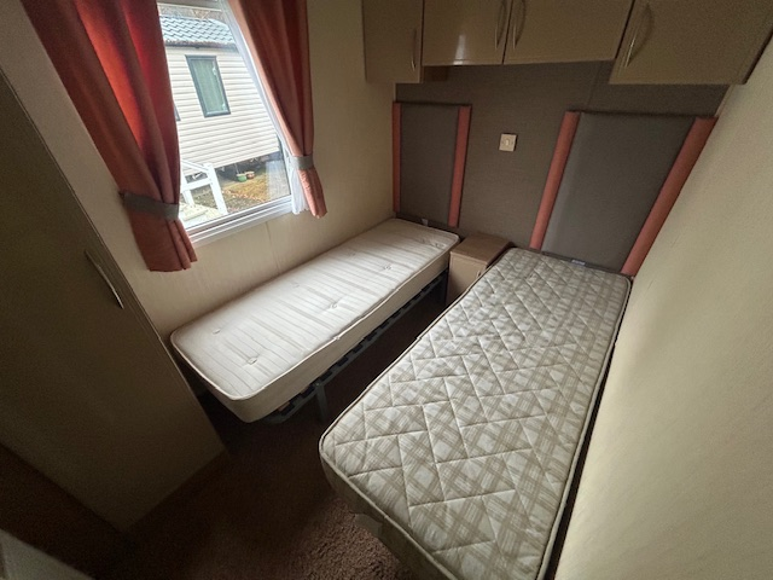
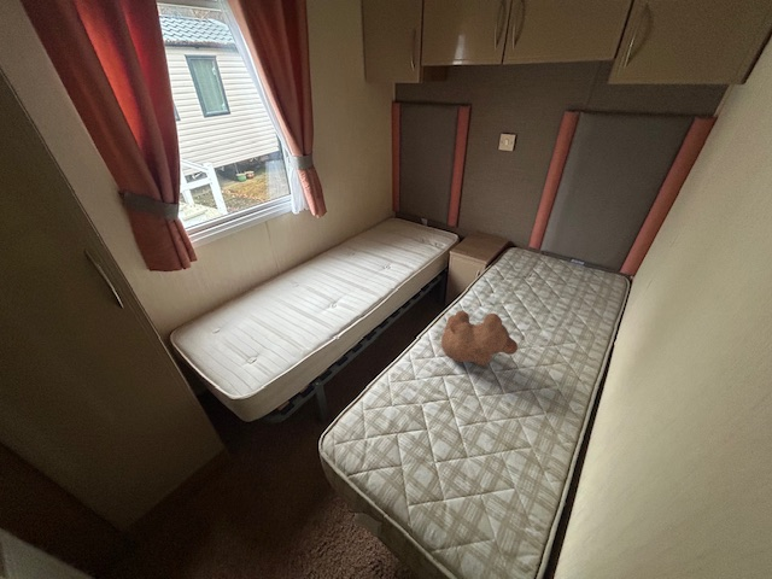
+ teddy bear [440,310,519,367]
